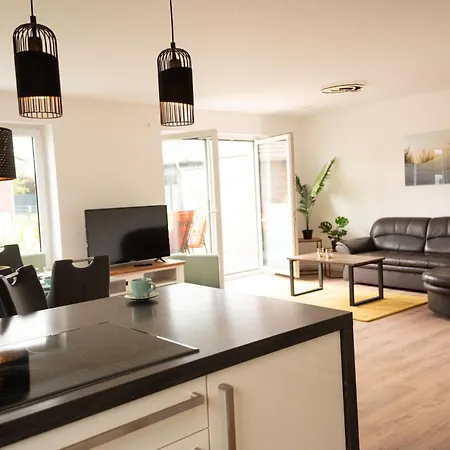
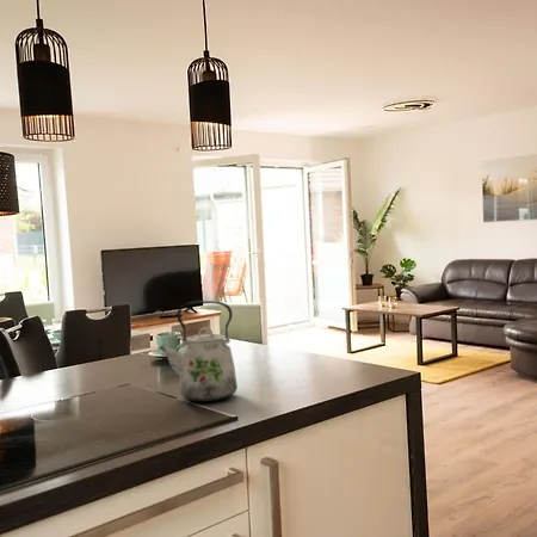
+ kettle [158,300,239,403]
